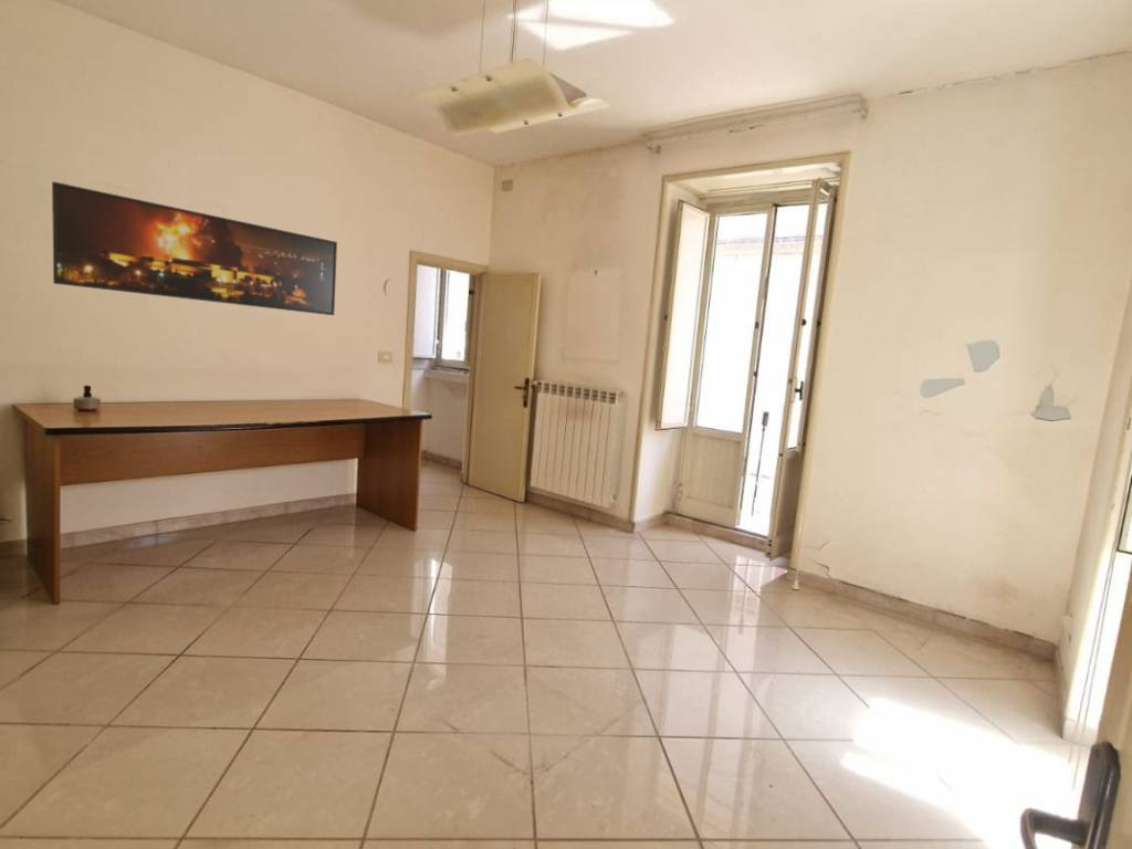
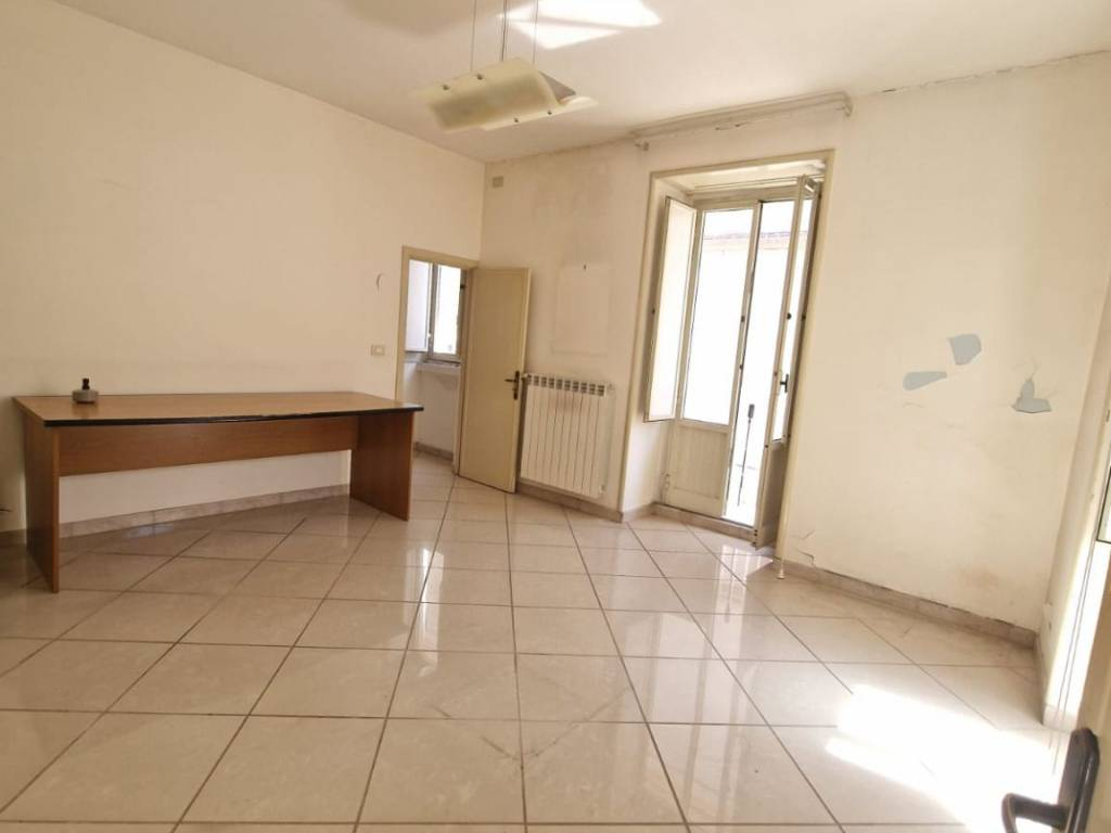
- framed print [51,180,338,316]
